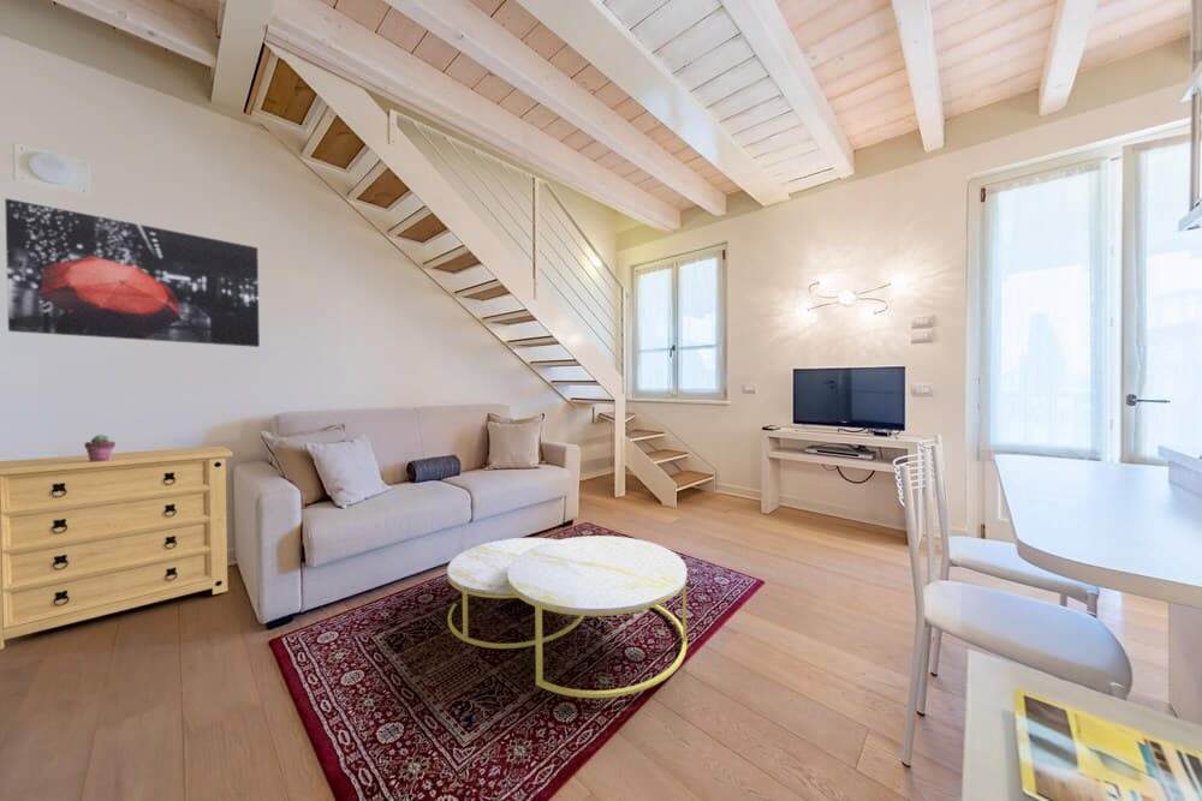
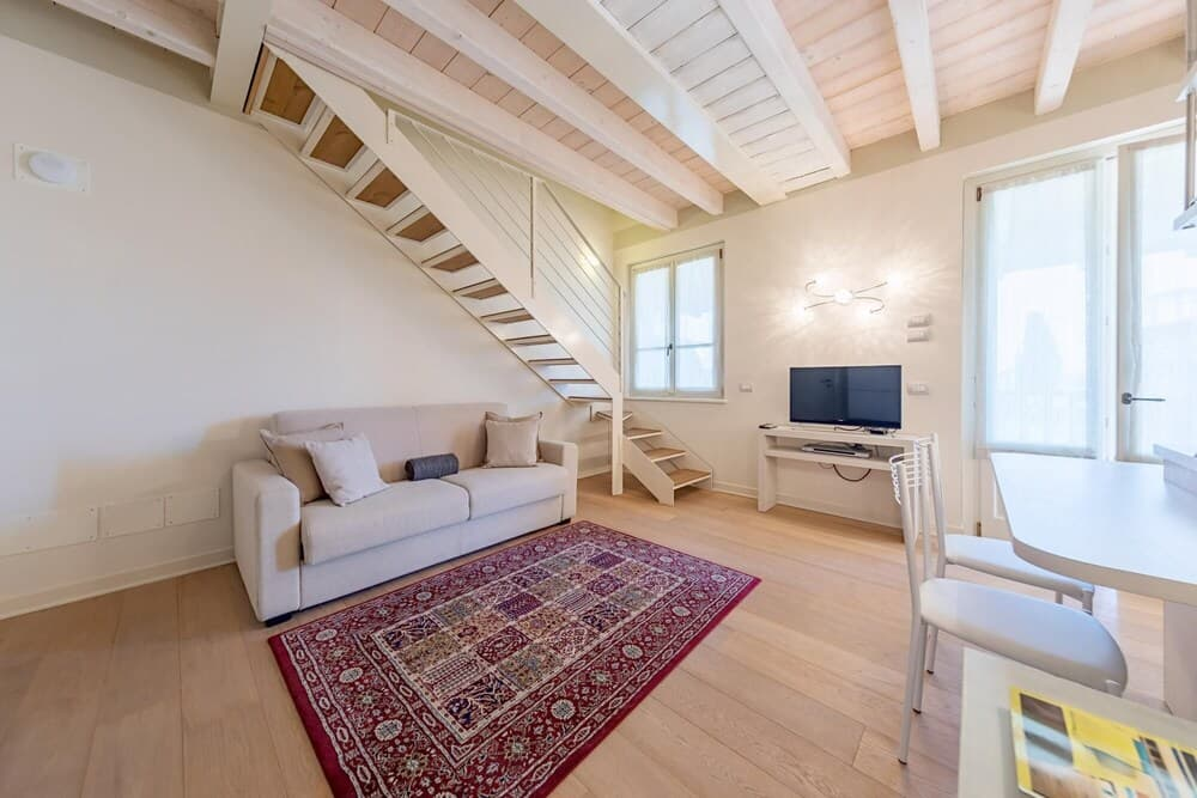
- coffee table [446,534,689,699]
- wall art [4,197,261,348]
- dresser [0,444,233,651]
- potted succulent [84,434,117,461]
